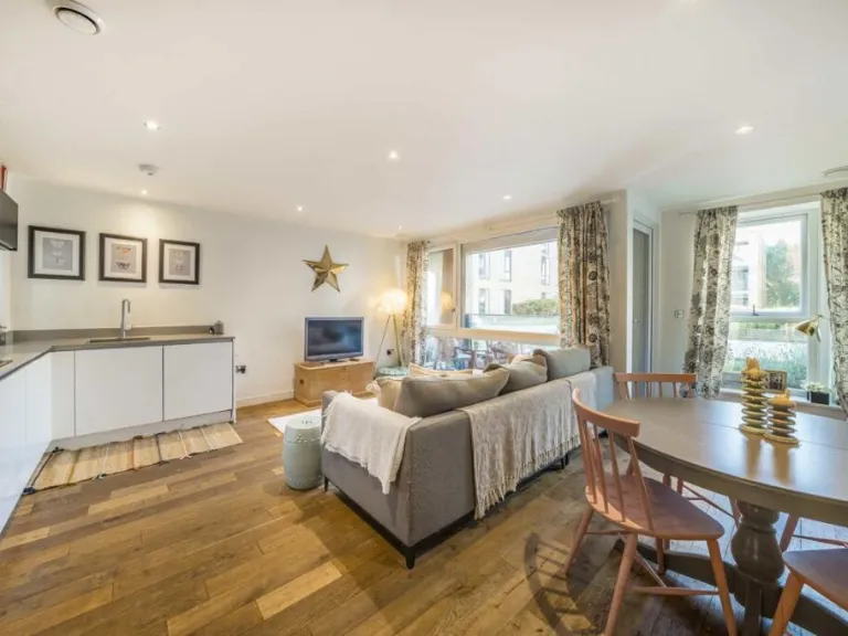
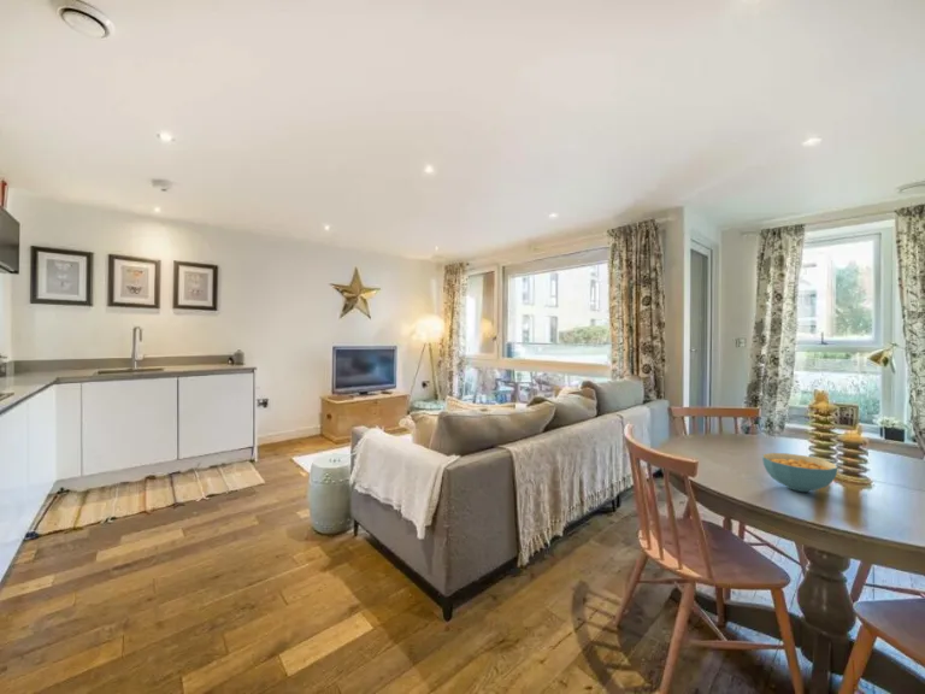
+ cereal bowl [761,452,838,493]
